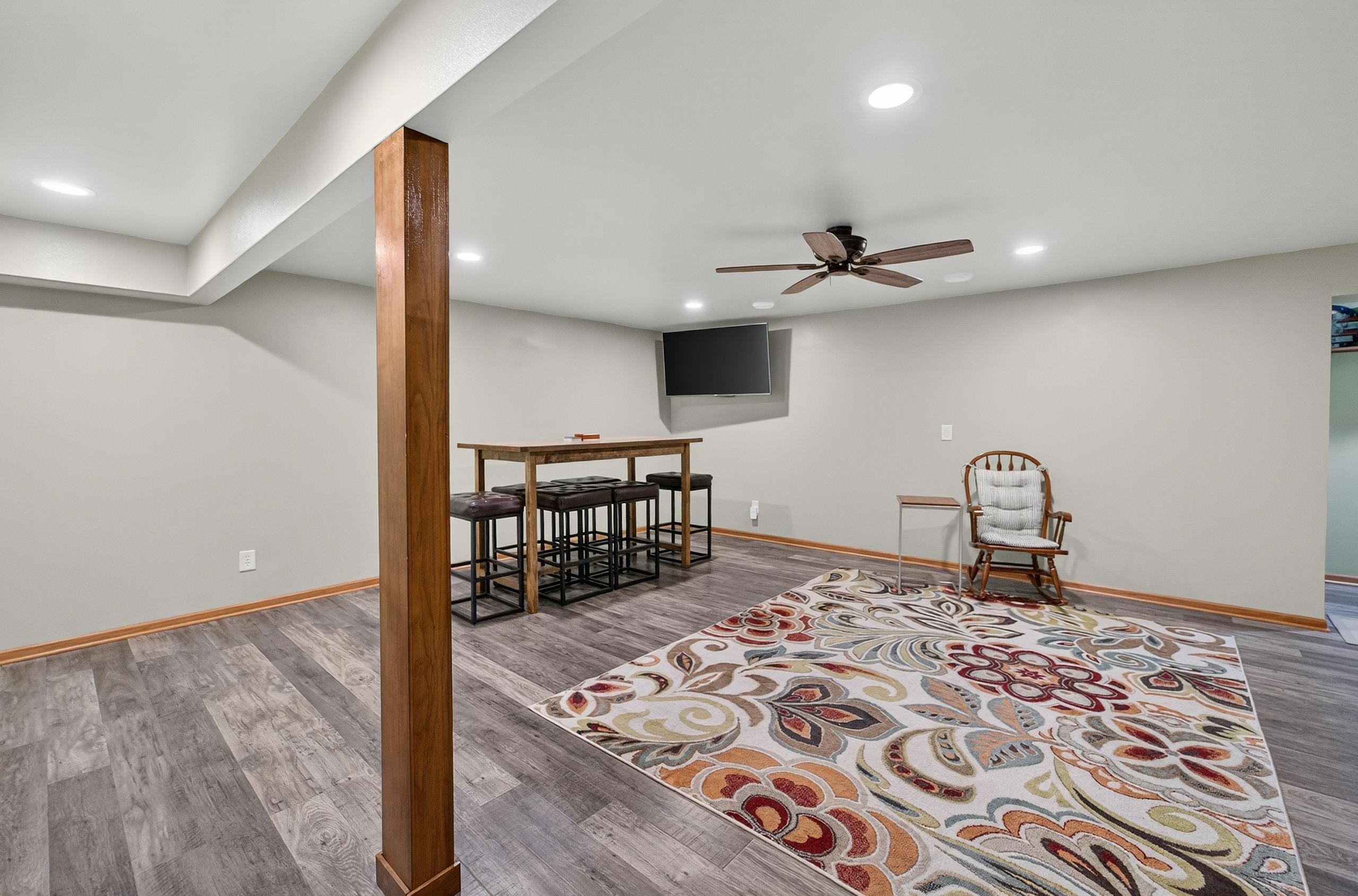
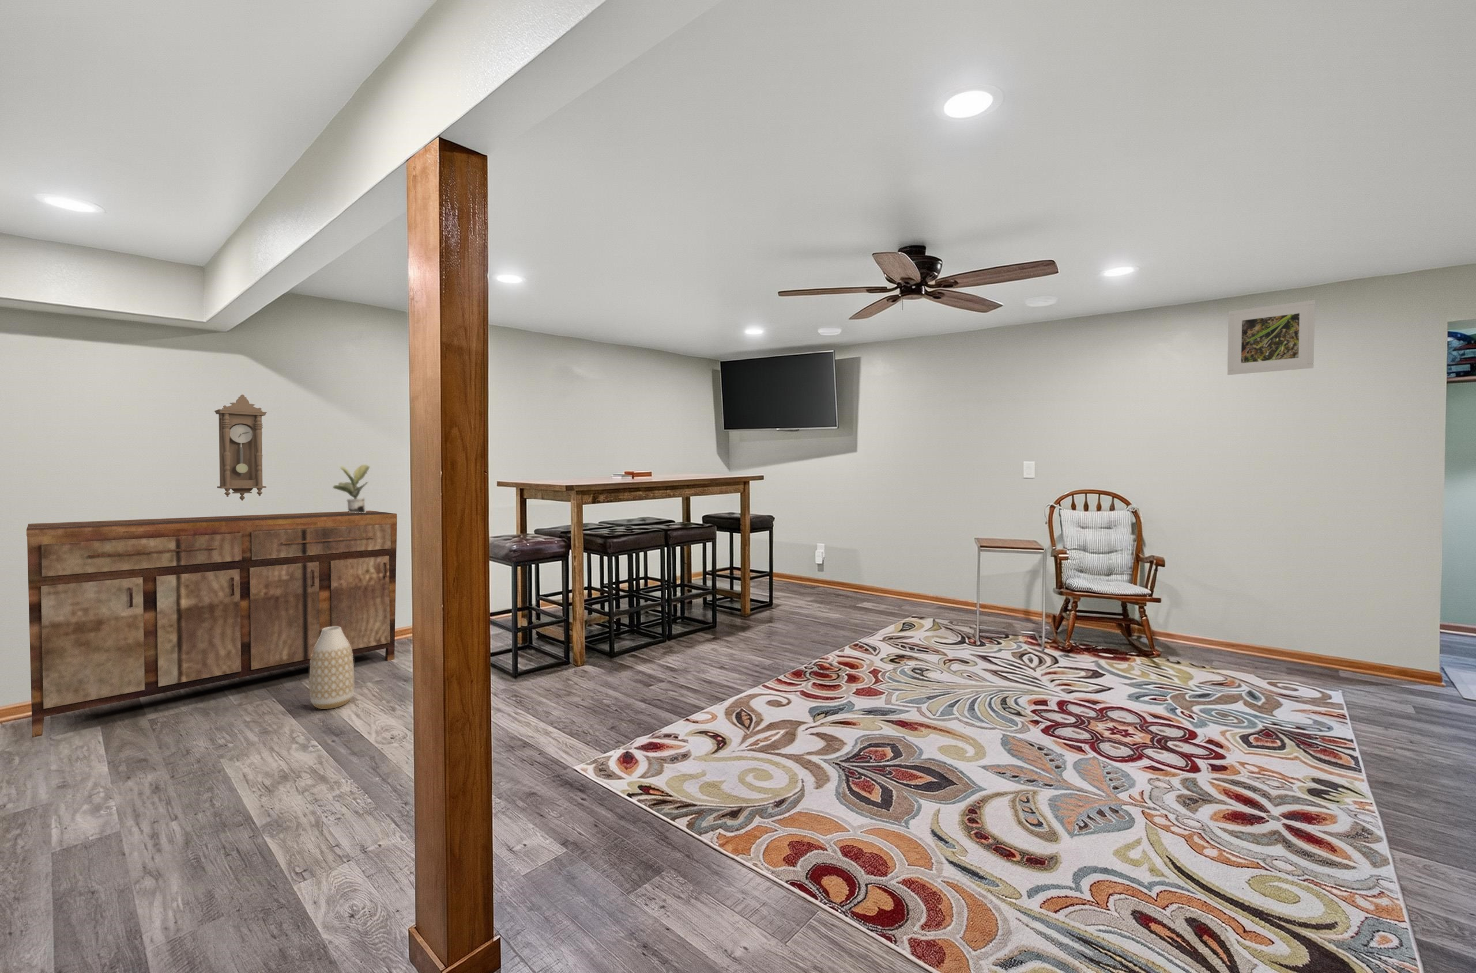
+ vase [309,627,354,710]
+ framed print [1227,300,1316,376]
+ pendulum clock [214,394,267,502]
+ potted plant [333,464,371,513]
+ sideboard [26,510,398,738]
